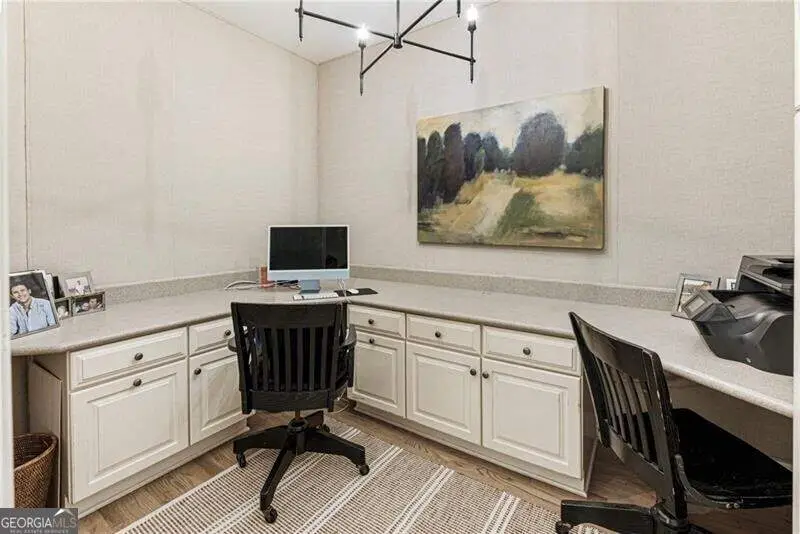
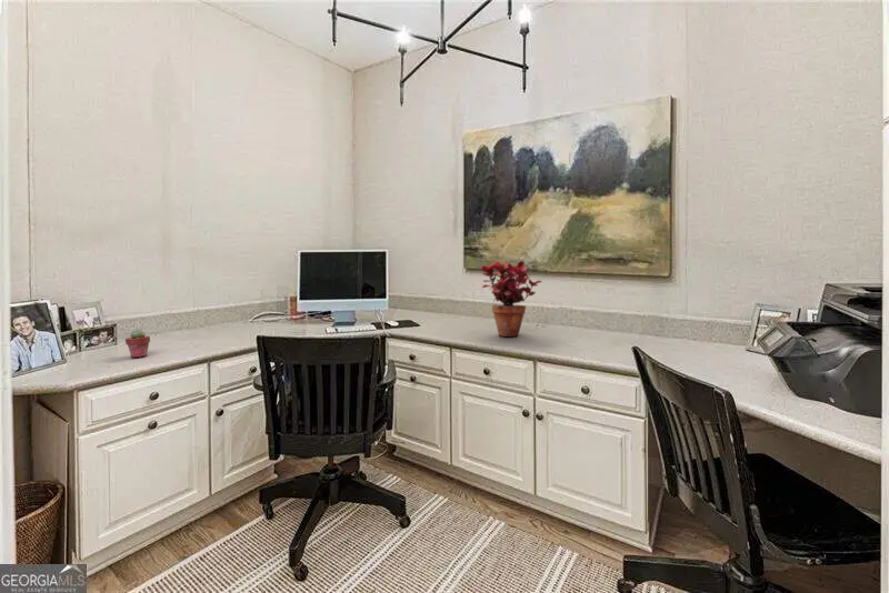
+ potted succulent [124,329,151,359]
+ potted plant [479,260,543,338]
